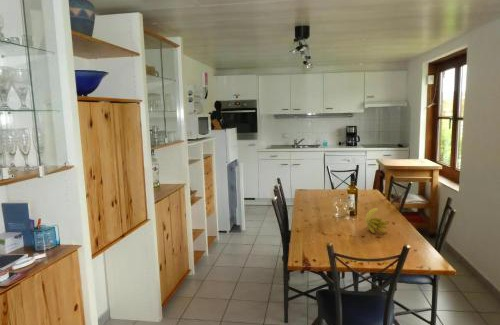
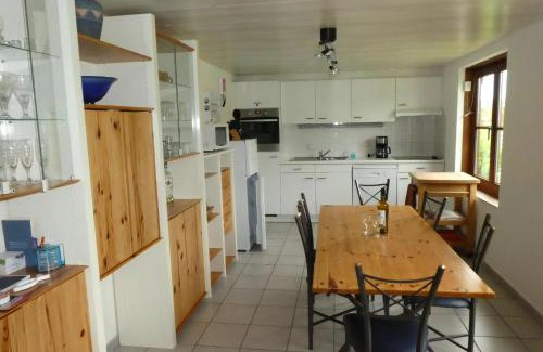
- banana [364,207,389,234]
